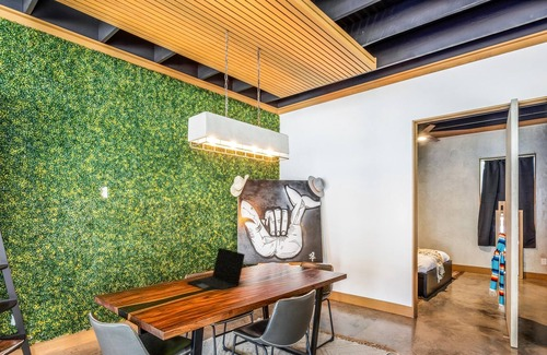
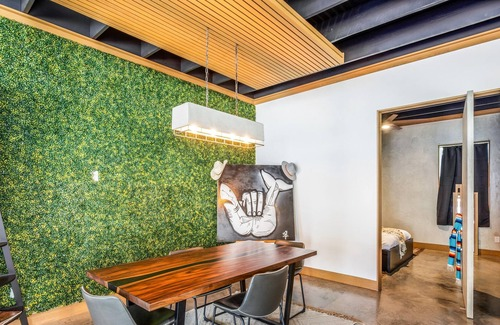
- laptop [186,247,246,292]
